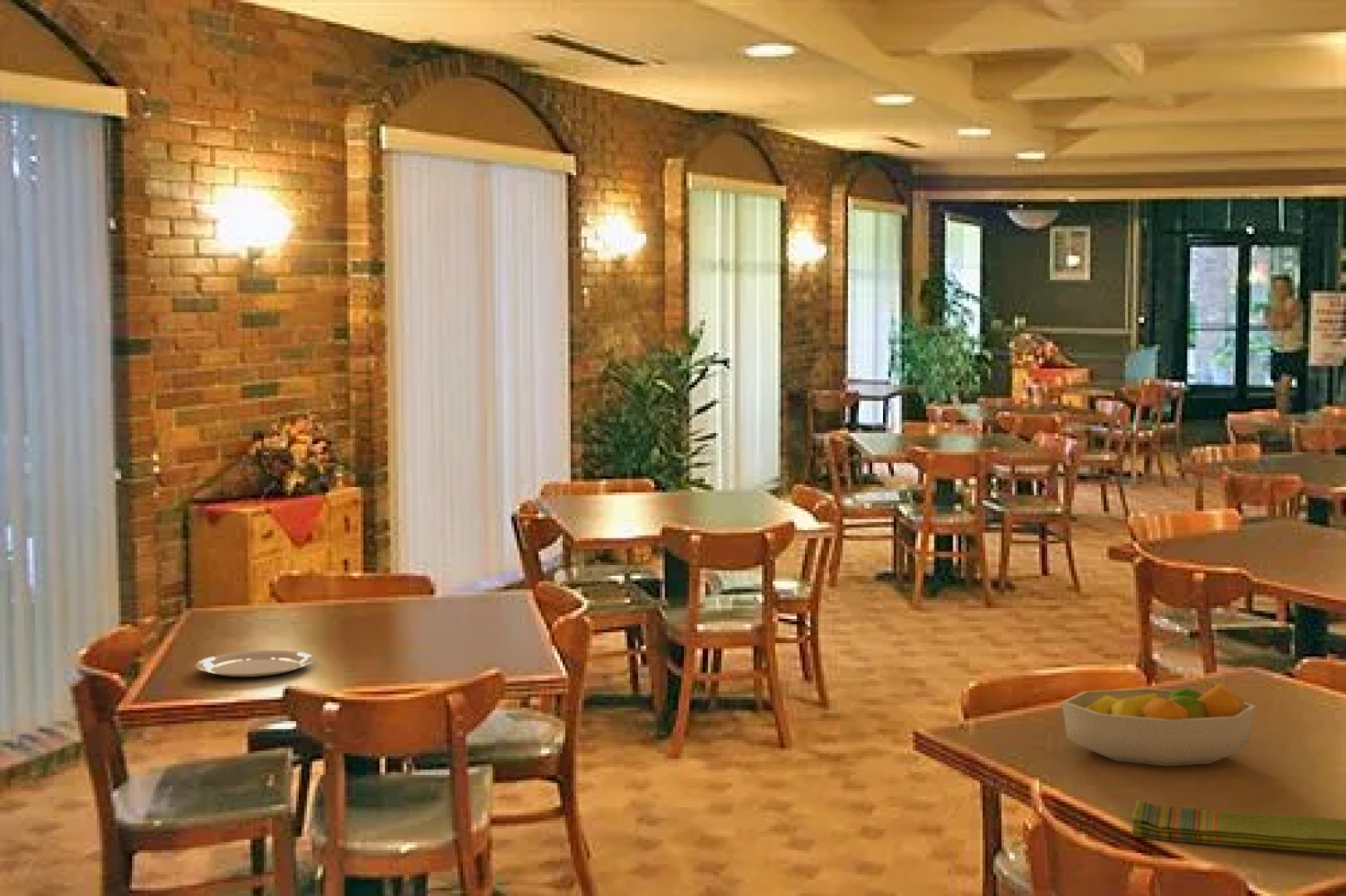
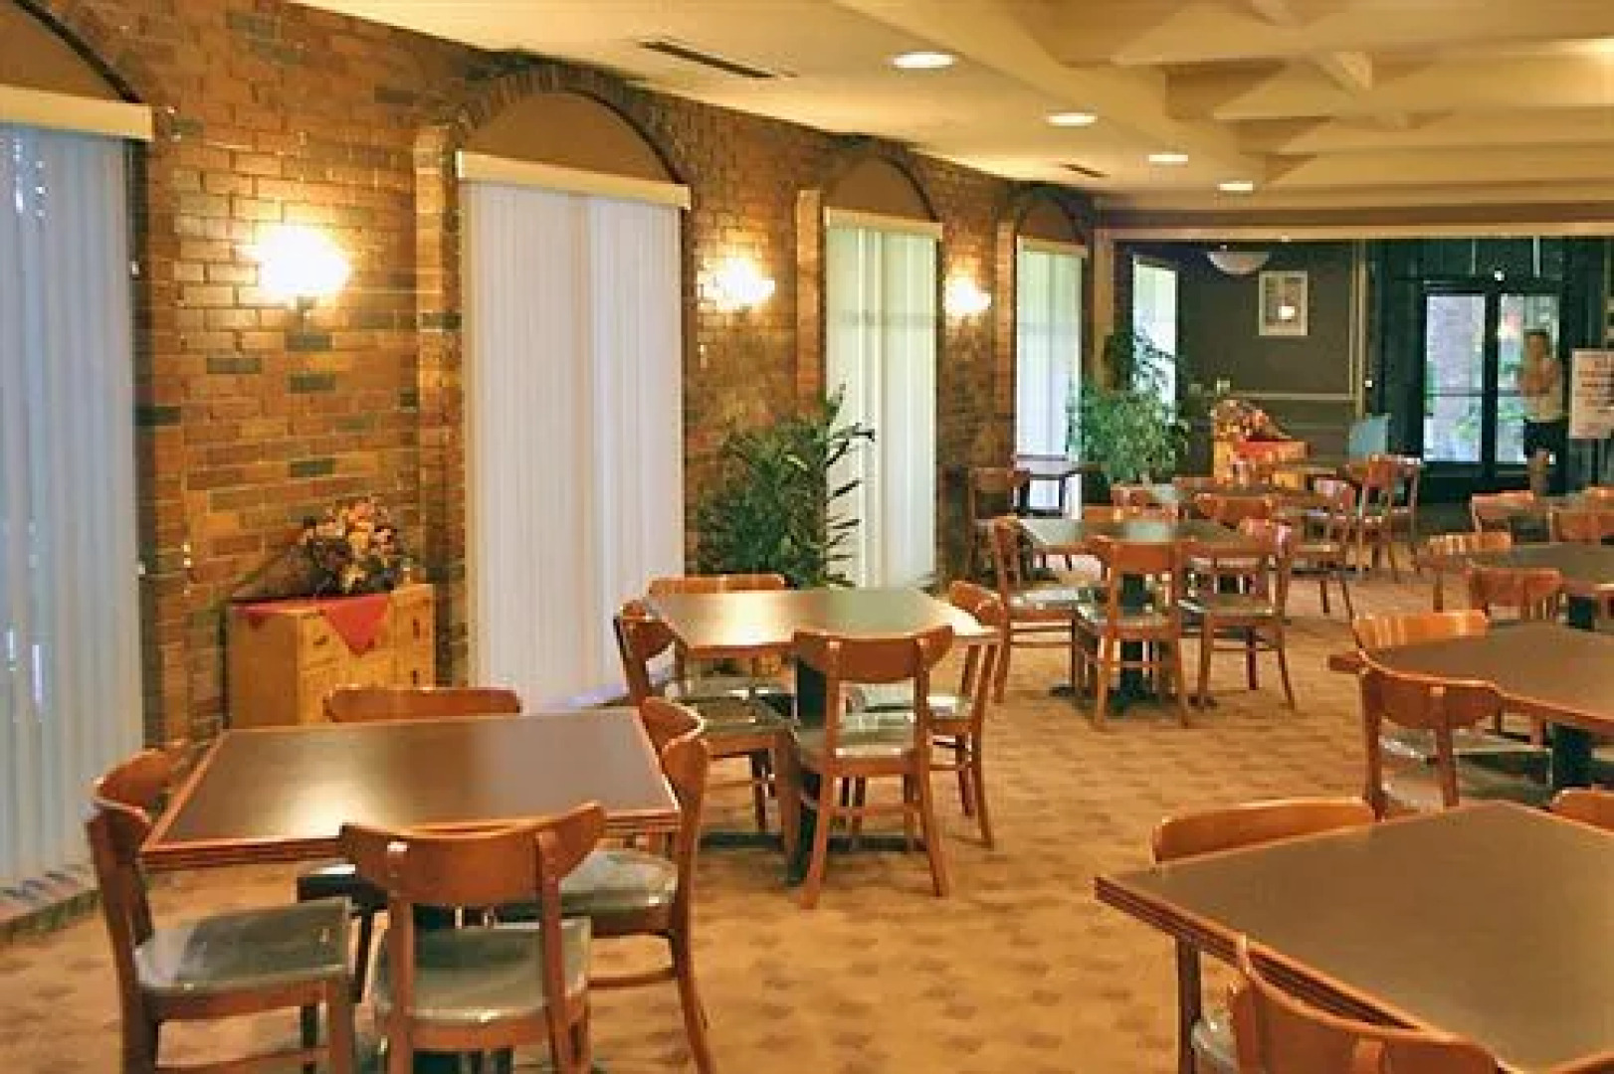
- fruit bowl [1061,682,1256,767]
- dish towel [1131,799,1346,855]
- plate [195,650,316,678]
